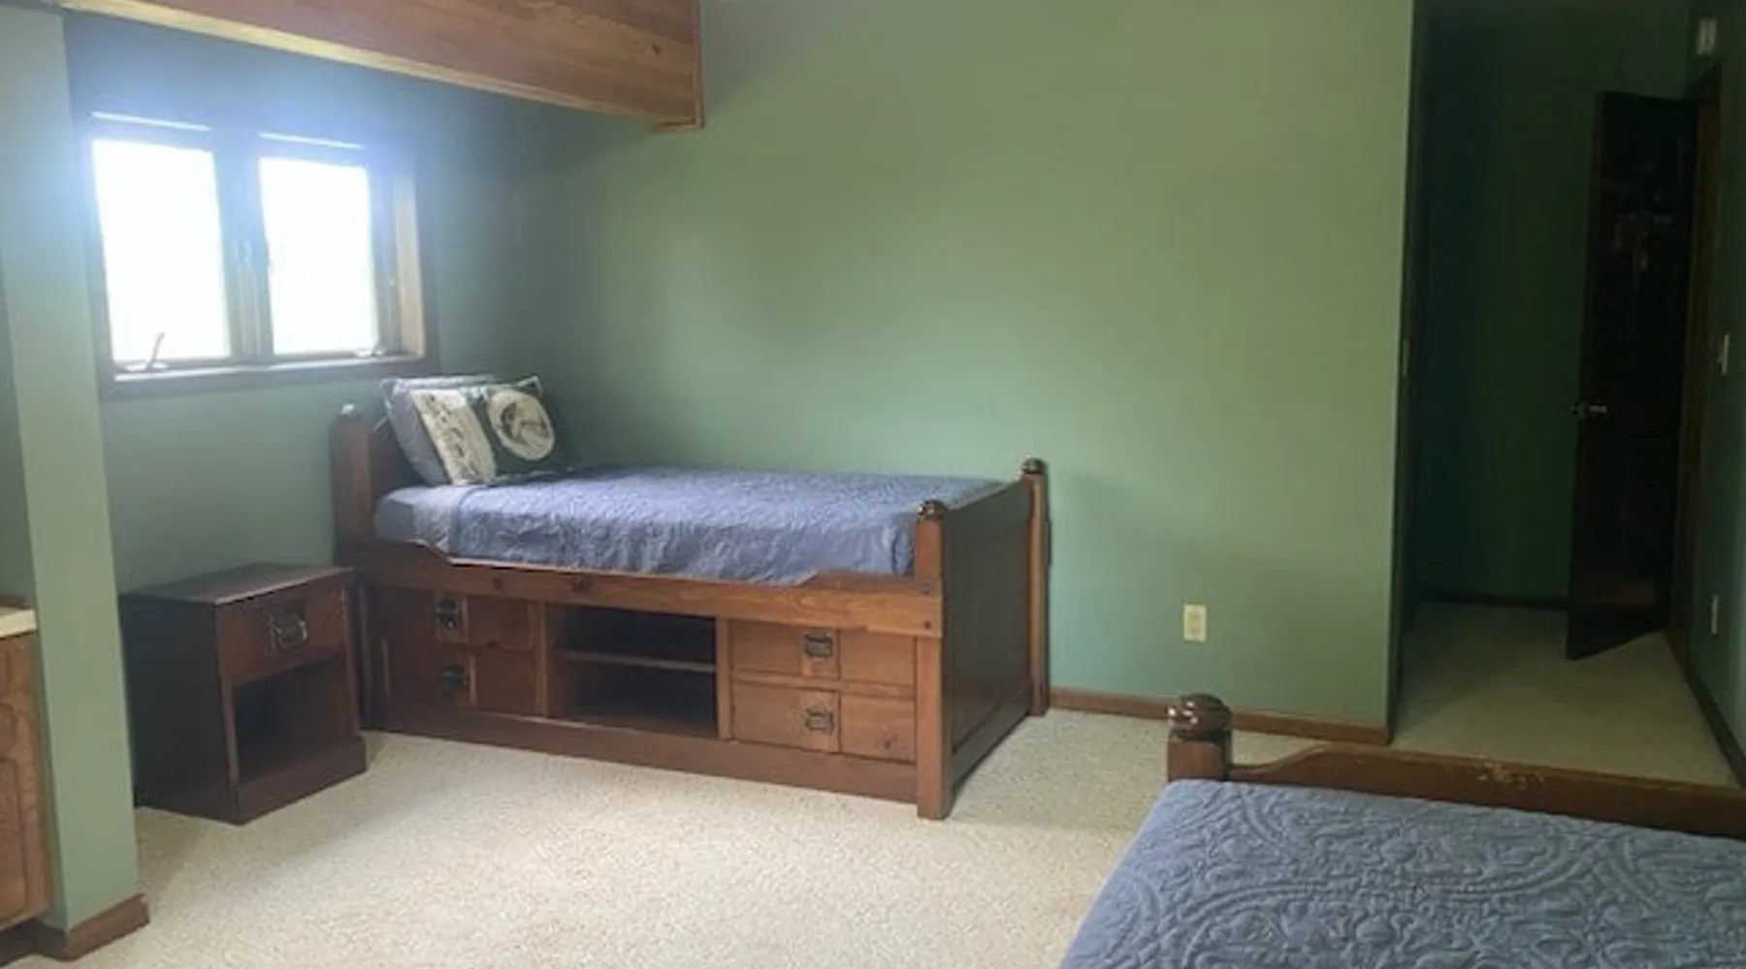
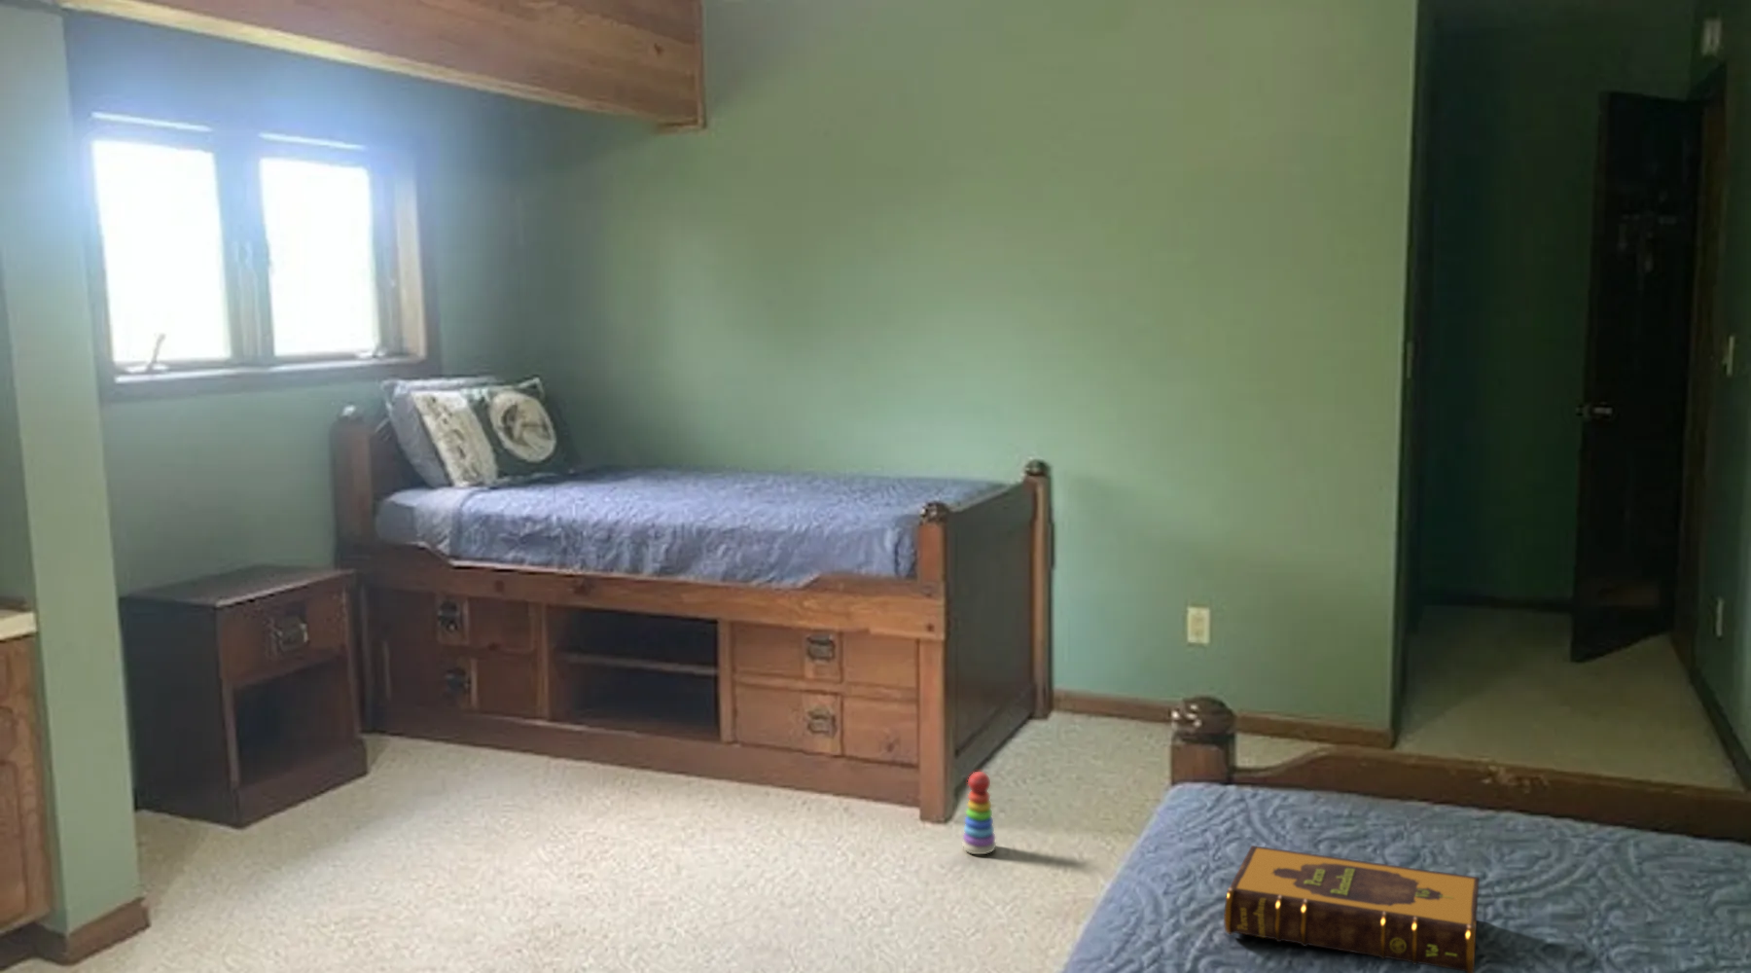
+ stacking toy [961,770,998,856]
+ hardback book [1223,845,1480,973]
